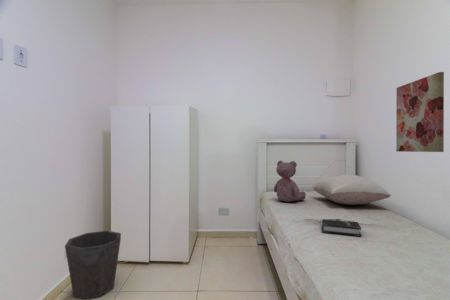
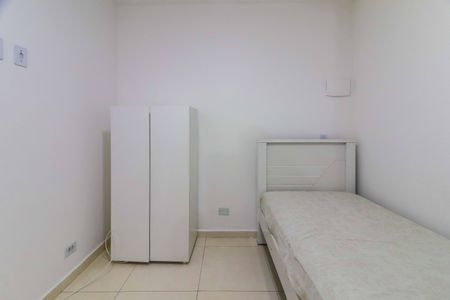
- waste bin [64,230,122,300]
- pillow [312,174,392,206]
- wall art [395,71,445,153]
- hardback book [321,218,362,238]
- teddy bear [273,160,307,203]
